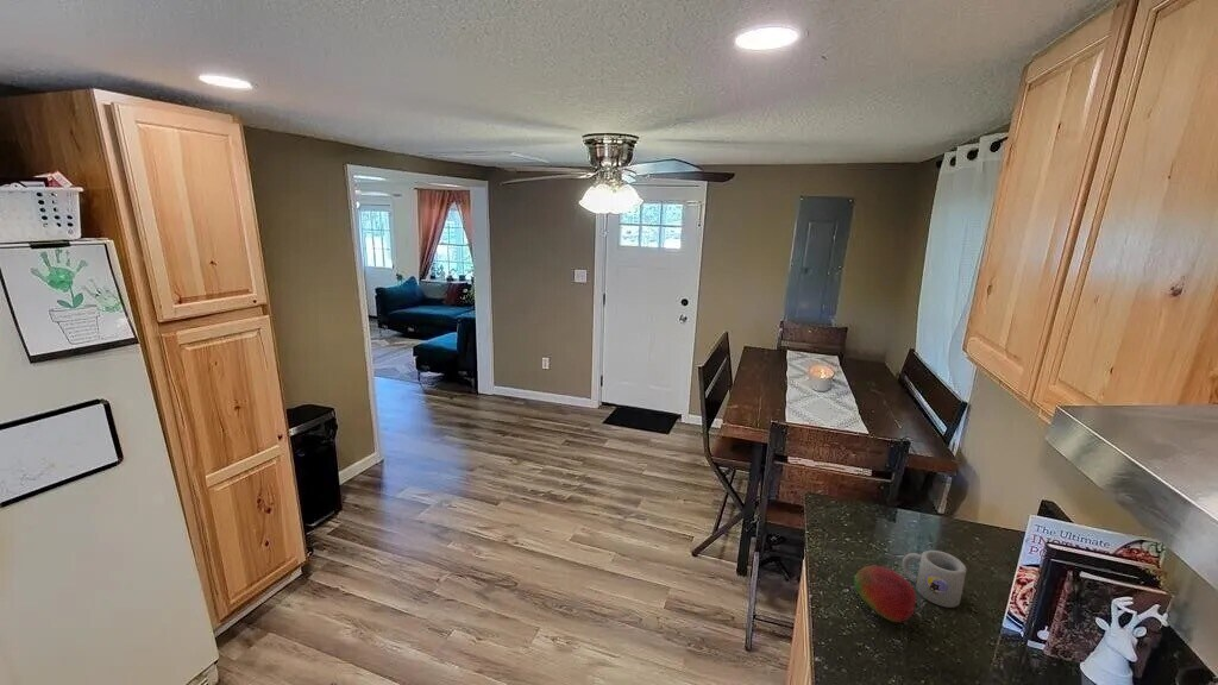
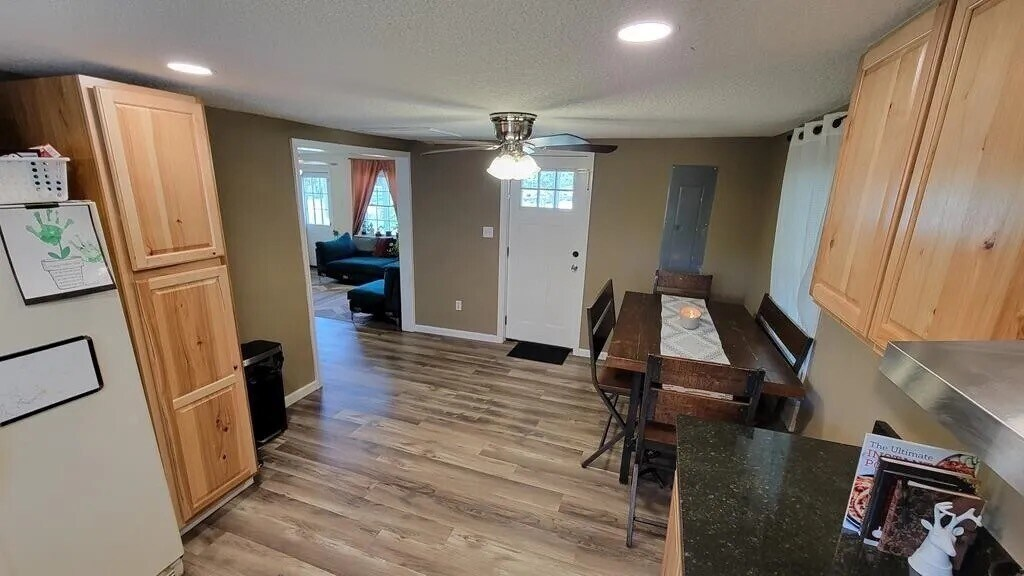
- fruit [853,565,919,623]
- mug [902,549,967,609]
